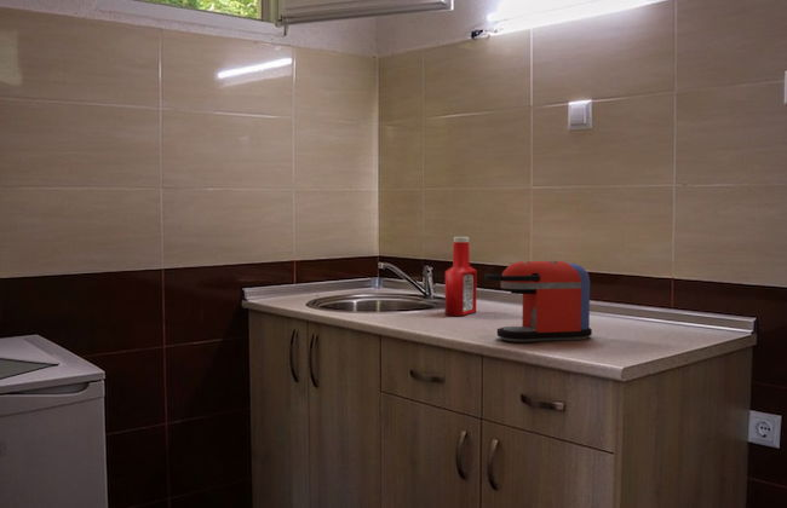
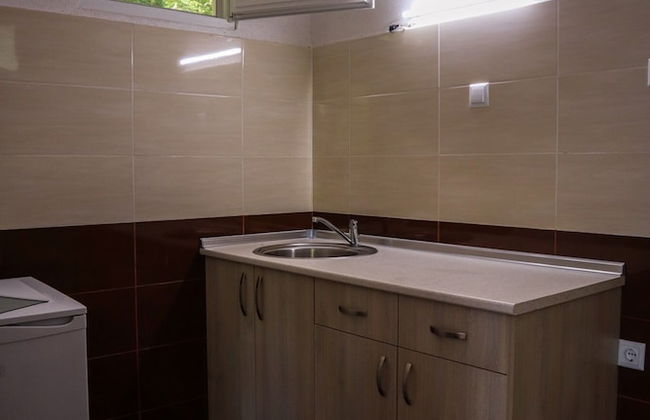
- soap bottle [443,236,477,317]
- coffee maker [484,260,593,342]
